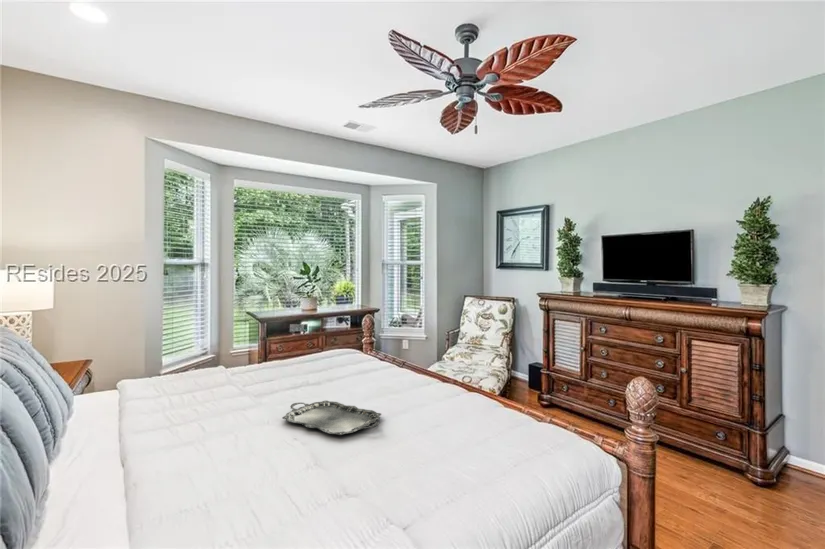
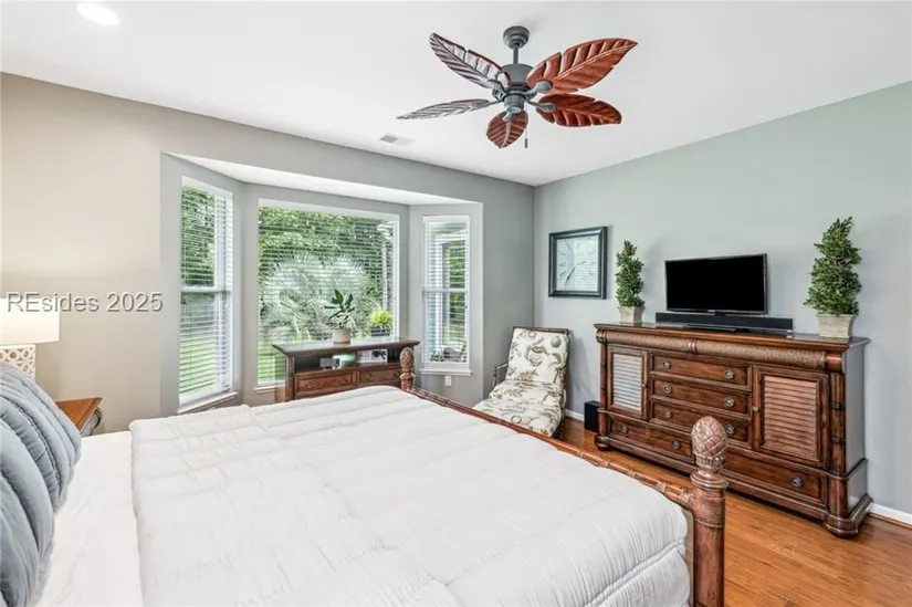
- serving tray [281,400,382,436]
